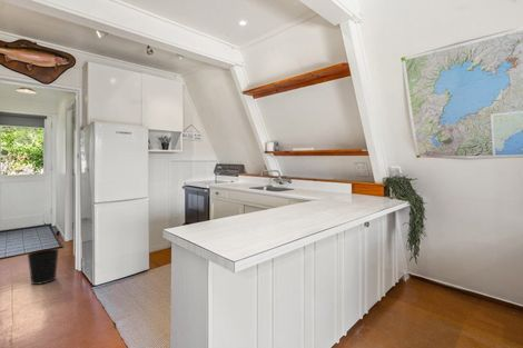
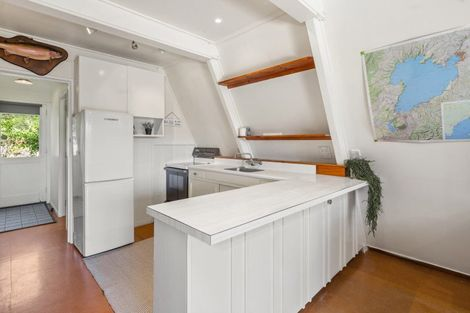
- wastebasket [26,248,60,286]
